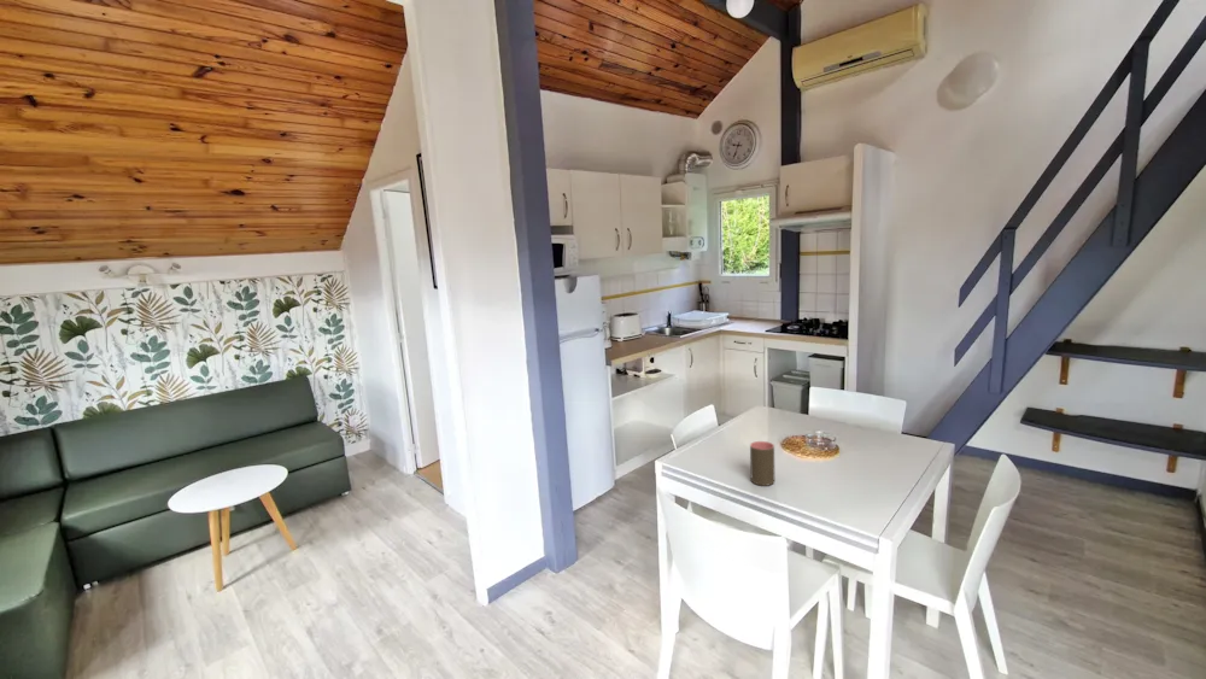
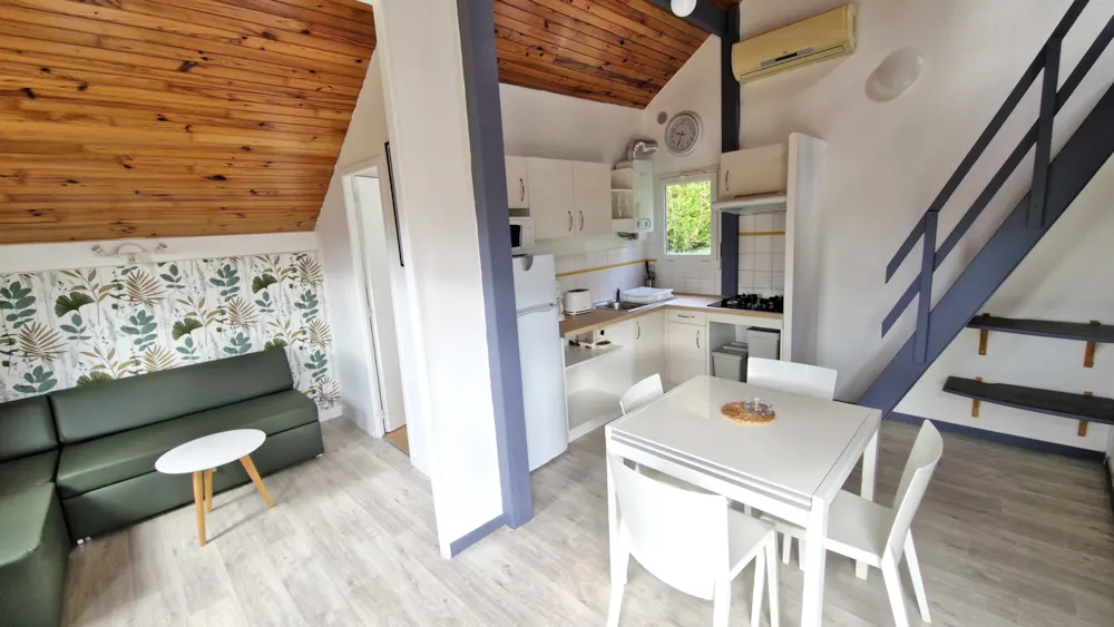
- cup [749,440,775,487]
